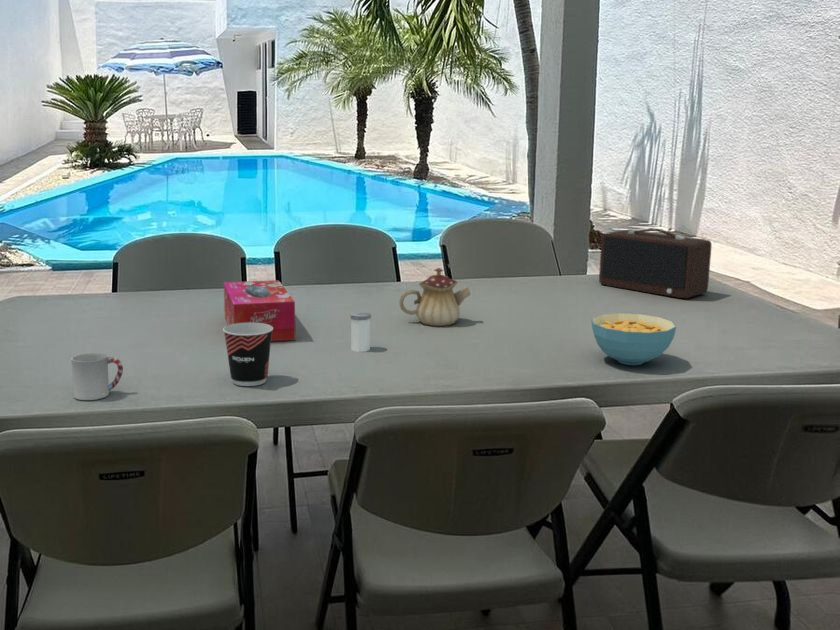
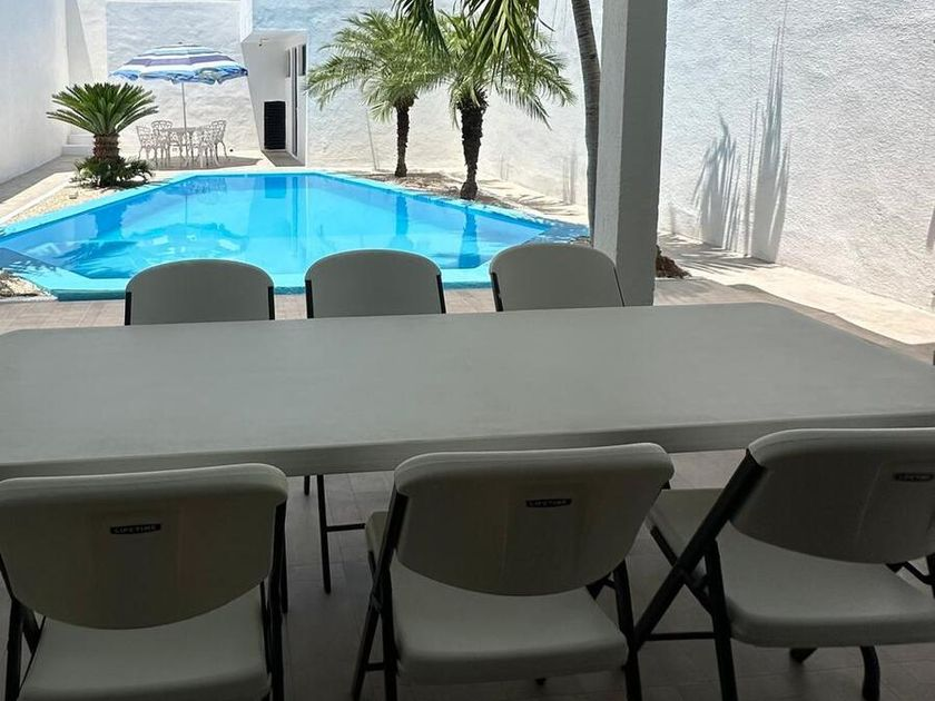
- cereal bowl [590,312,677,366]
- speaker [598,228,713,299]
- cup [70,352,124,401]
- teapot [398,267,471,327]
- salt shaker [349,311,372,353]
- cup [222,323,273,387]
- tissue box [223,279,296,342]
